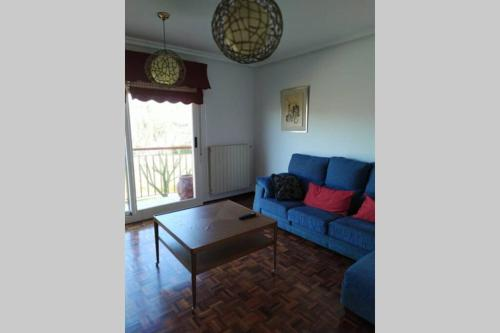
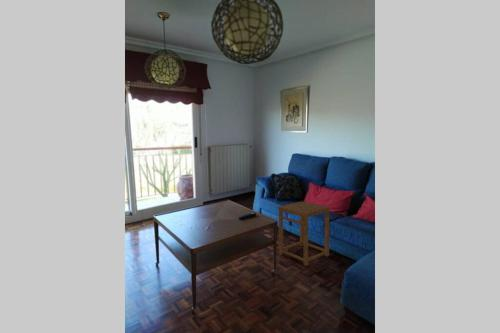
+ side table [277,201,331,267]
